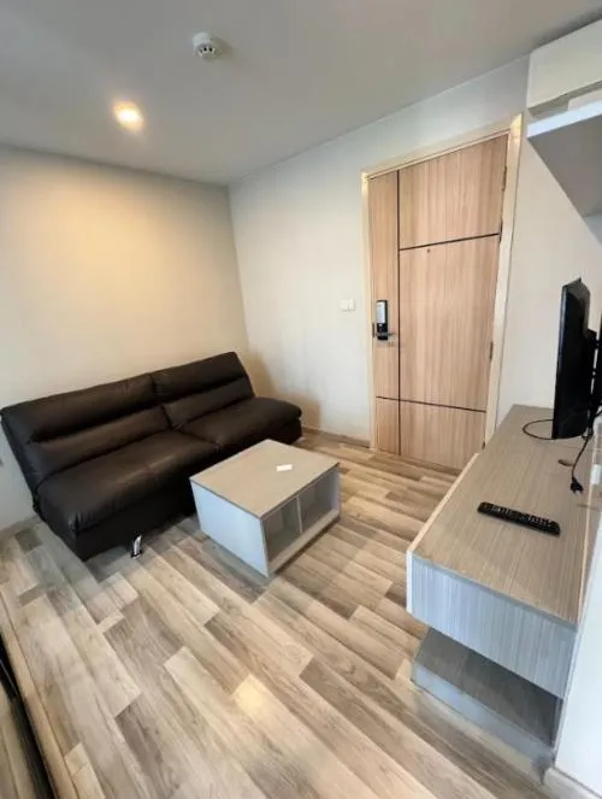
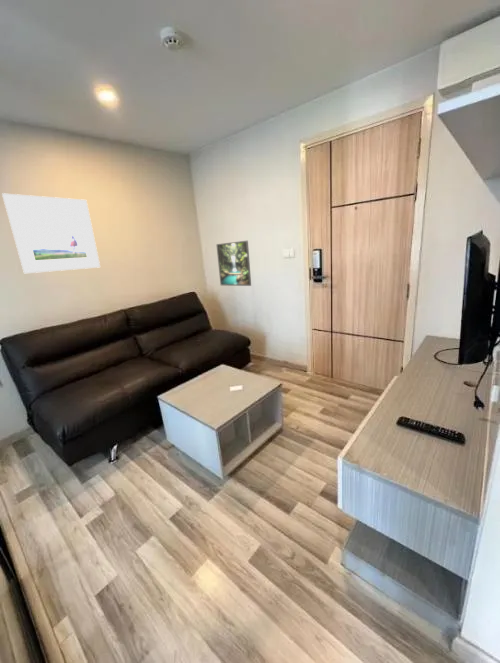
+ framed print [1,192,101,274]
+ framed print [215,240,252,287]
